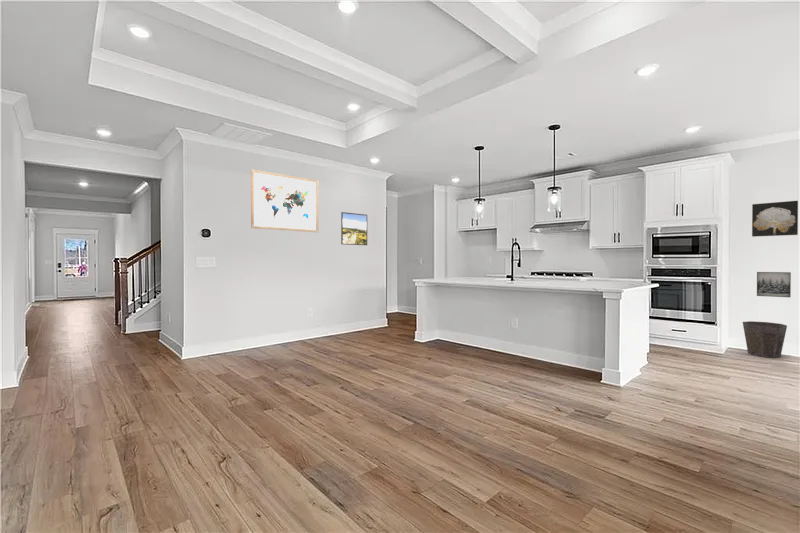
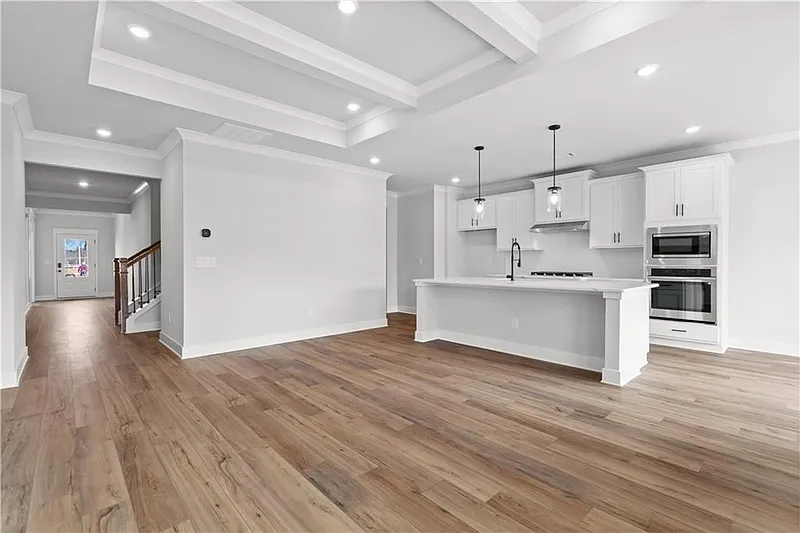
- wall art [751,200,799,238]
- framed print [340,211,368,246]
- wall art [756,271,792,298]
- waste bin [742,320,788,359]
- wall art [250,169,319,233]
